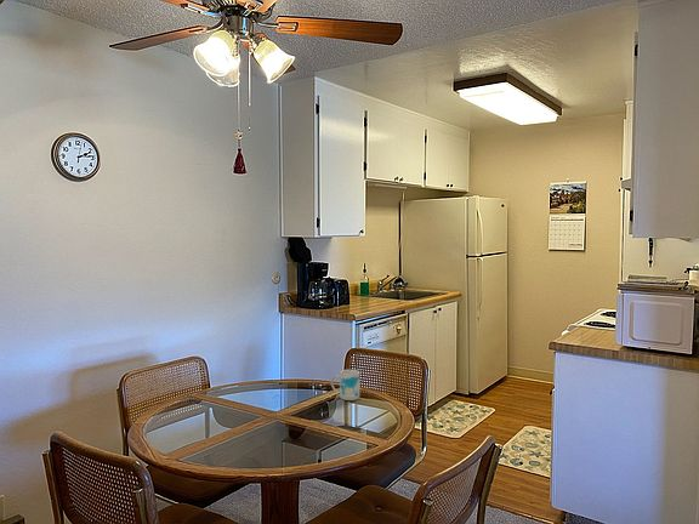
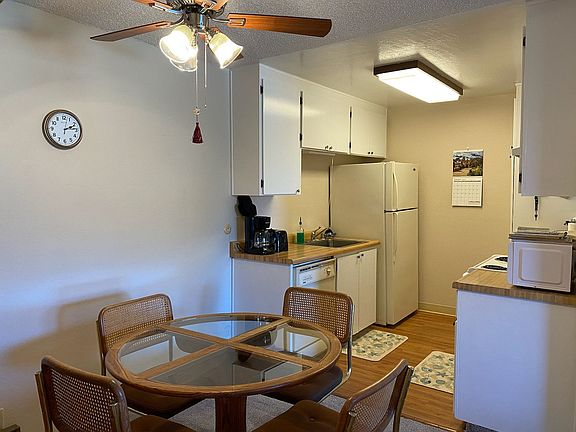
- mug [330,369,360,401]
